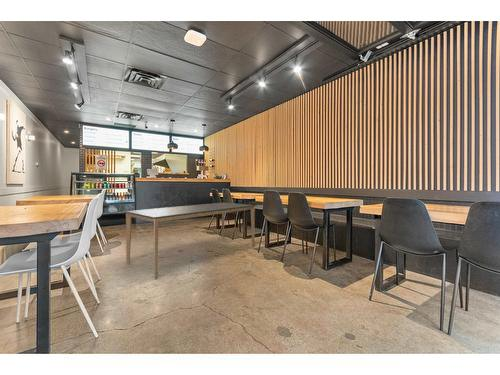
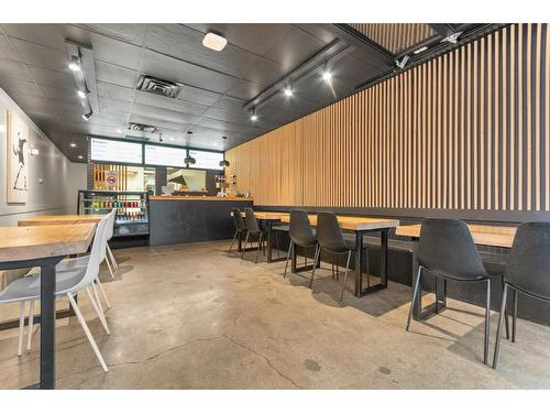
- dining table [125,202,256,281]
